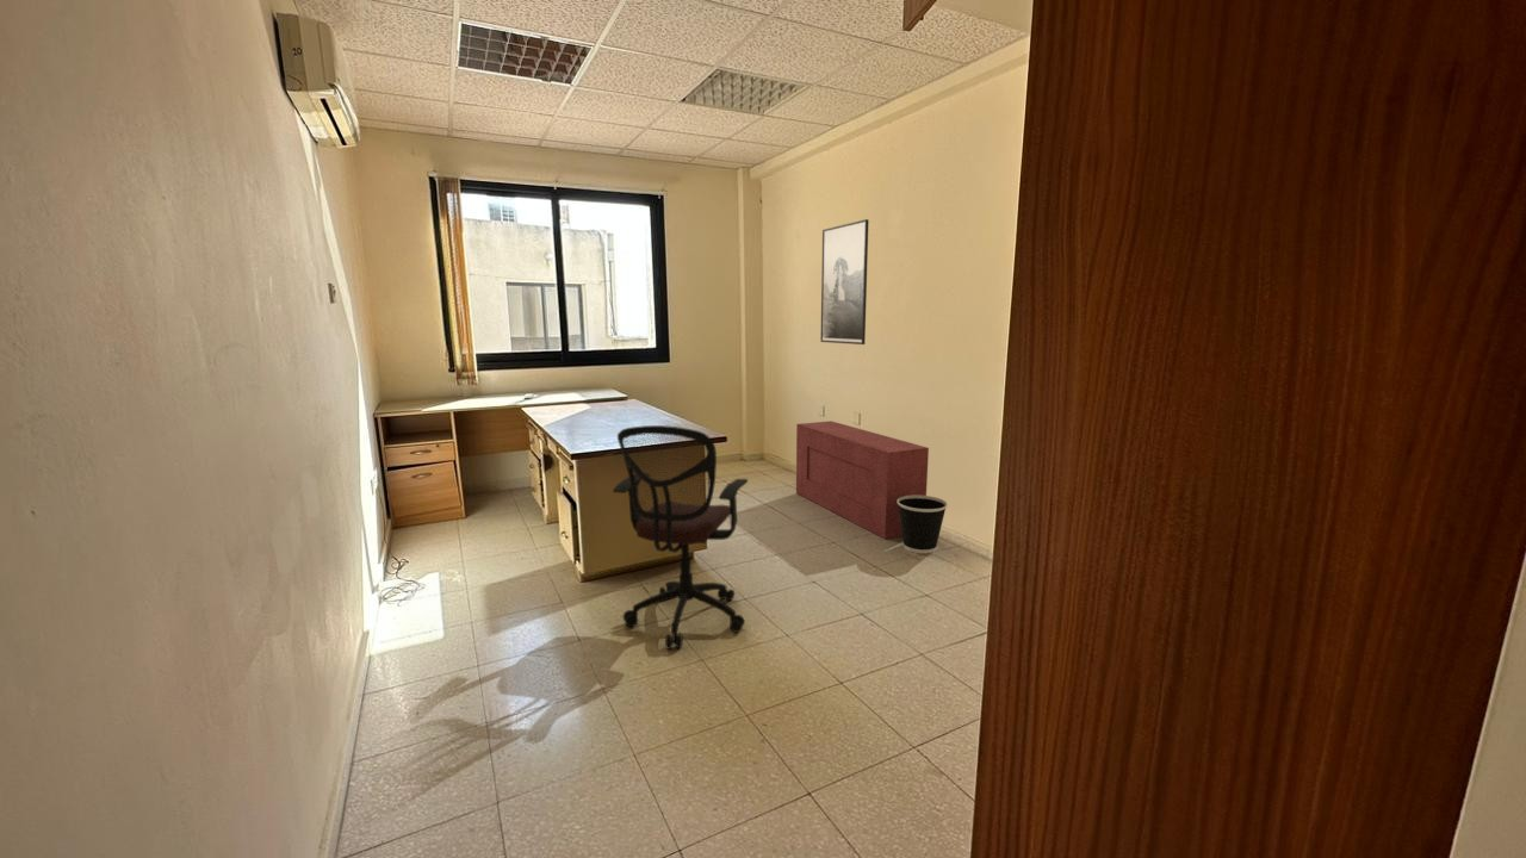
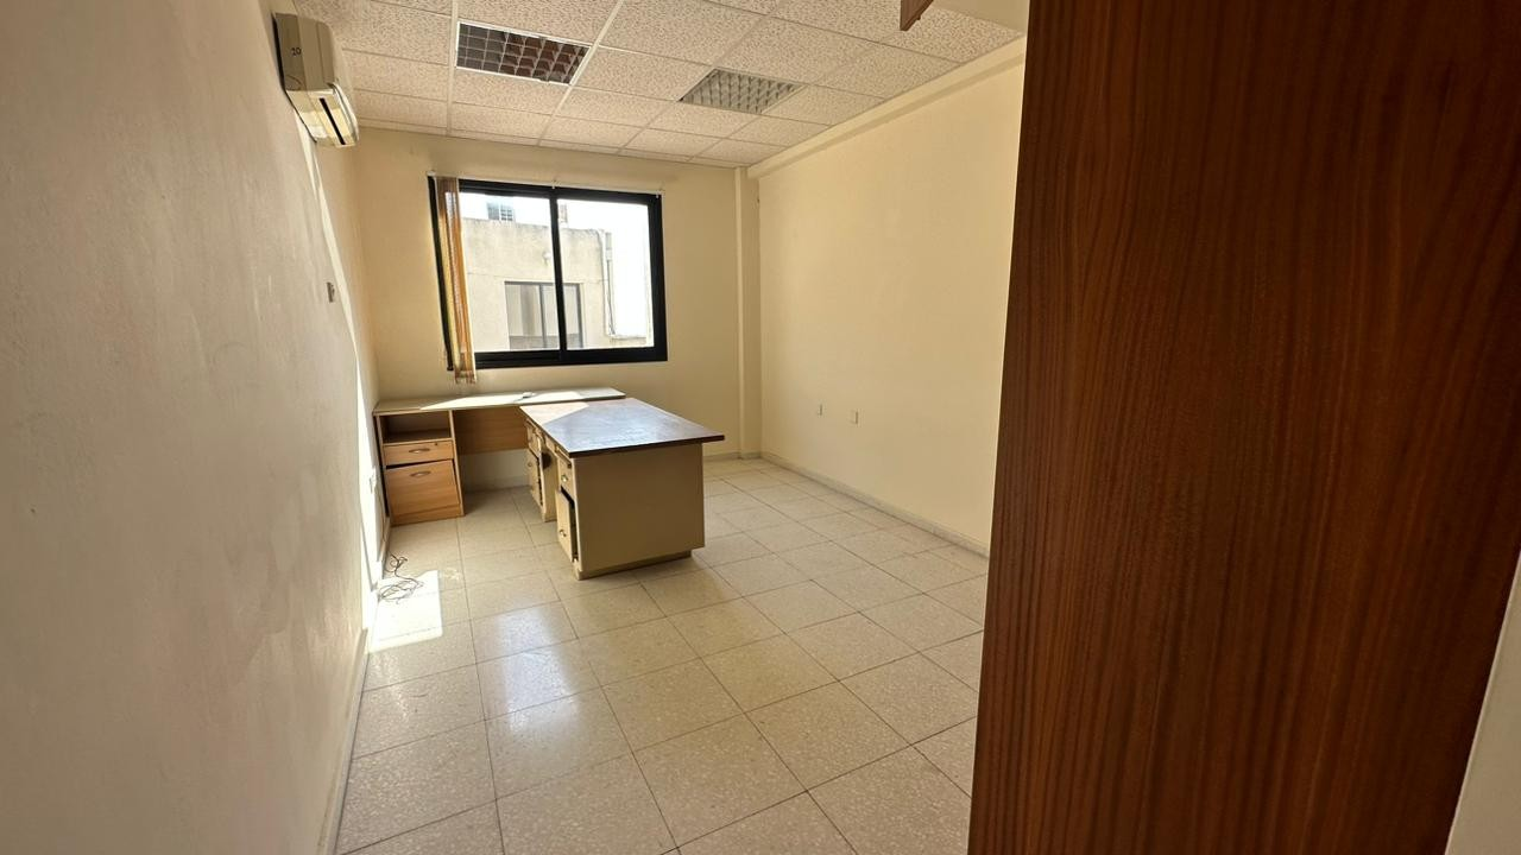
- wastebasket [897,495,949,554]
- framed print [819,218,870,346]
- office chair [612,424,749,651]
- storage cabinet [795,419,930,540]
